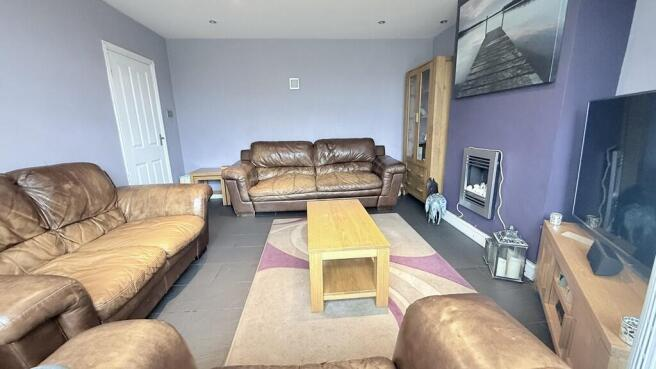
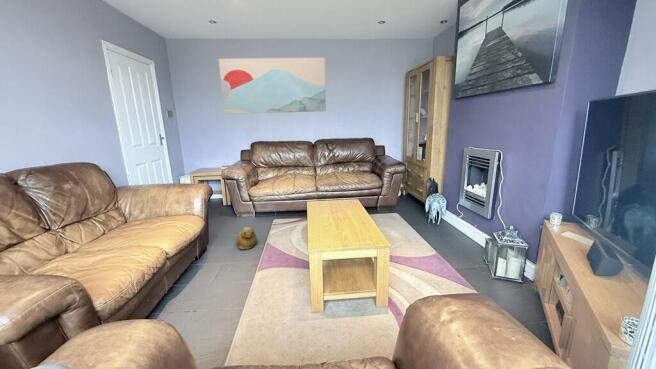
+ wall art [218,57,327,115]
+ rubber duck [236,226,258,251]
